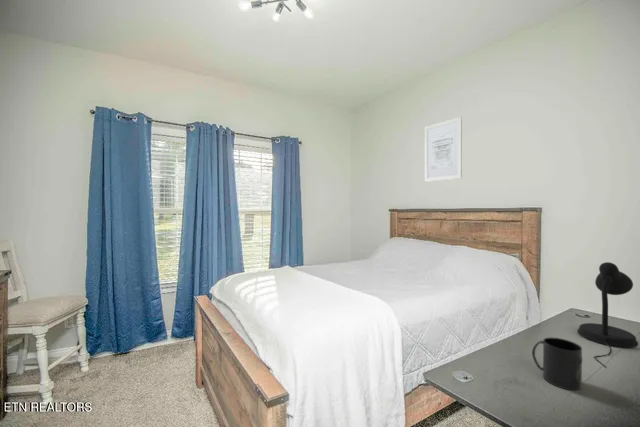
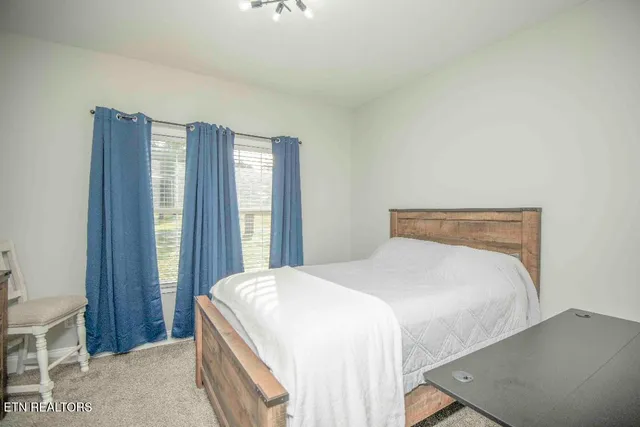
- desk lamp [576,261,639,369]
- wall art [424,116,463,183]
- mug [531,337,583,391]
